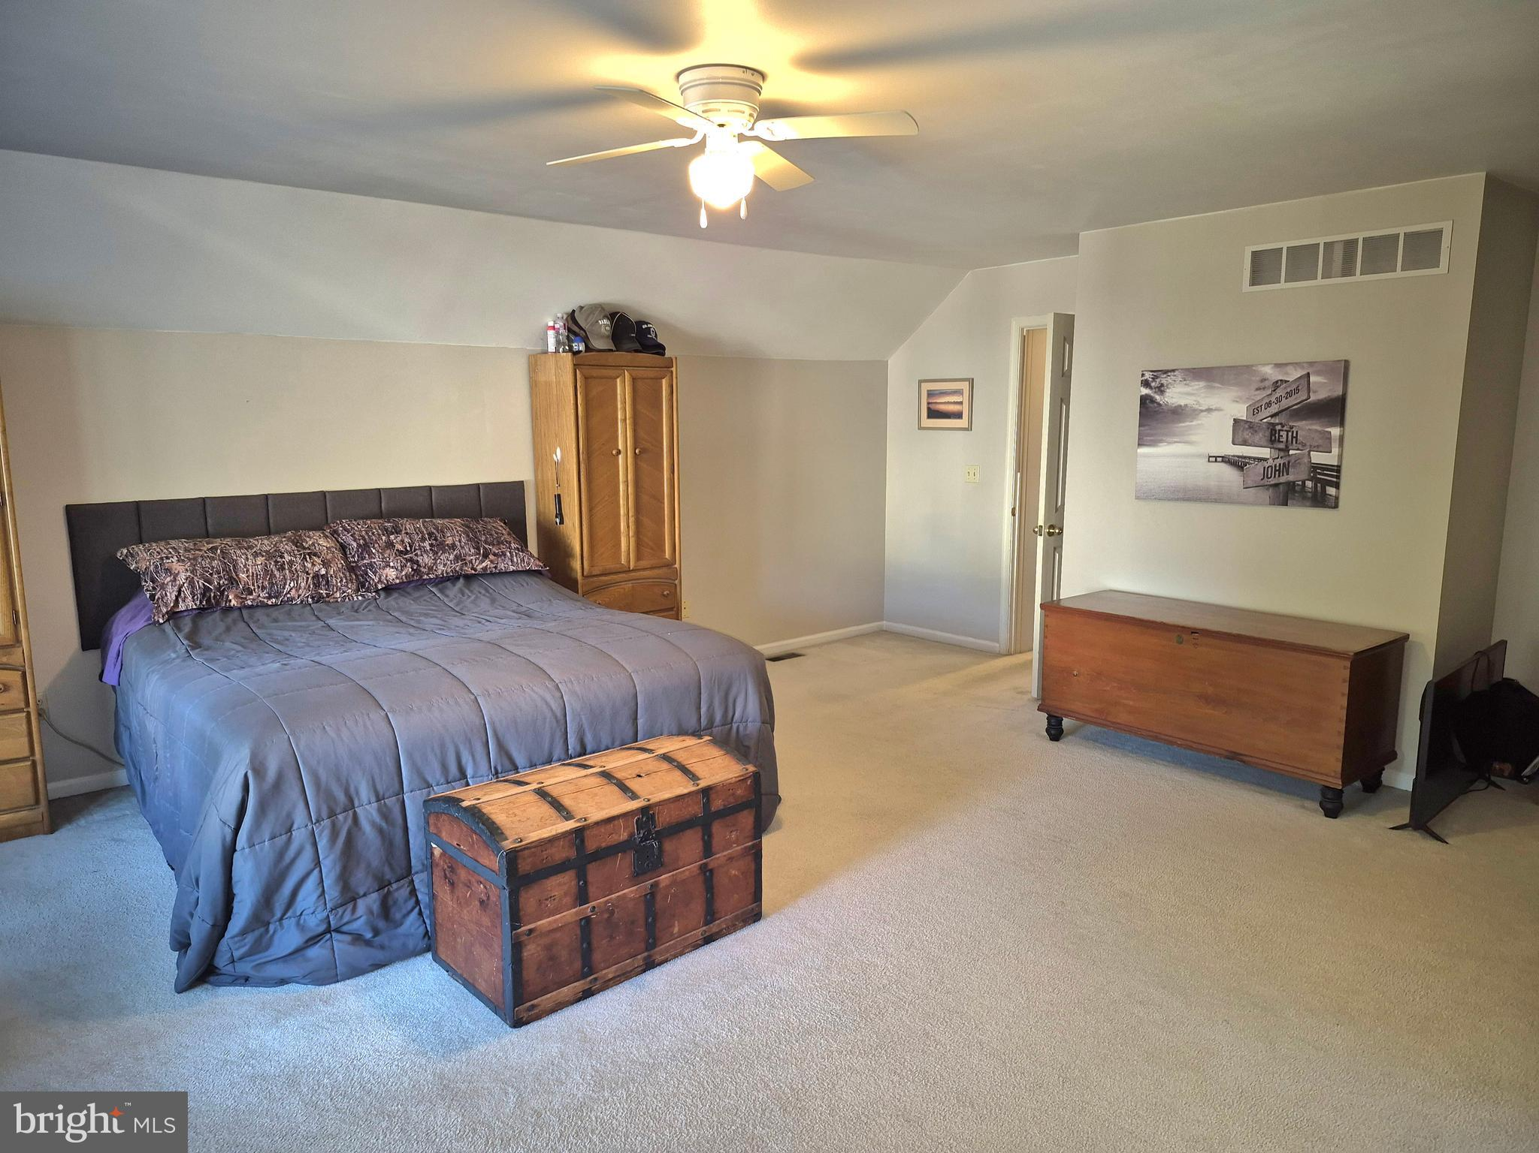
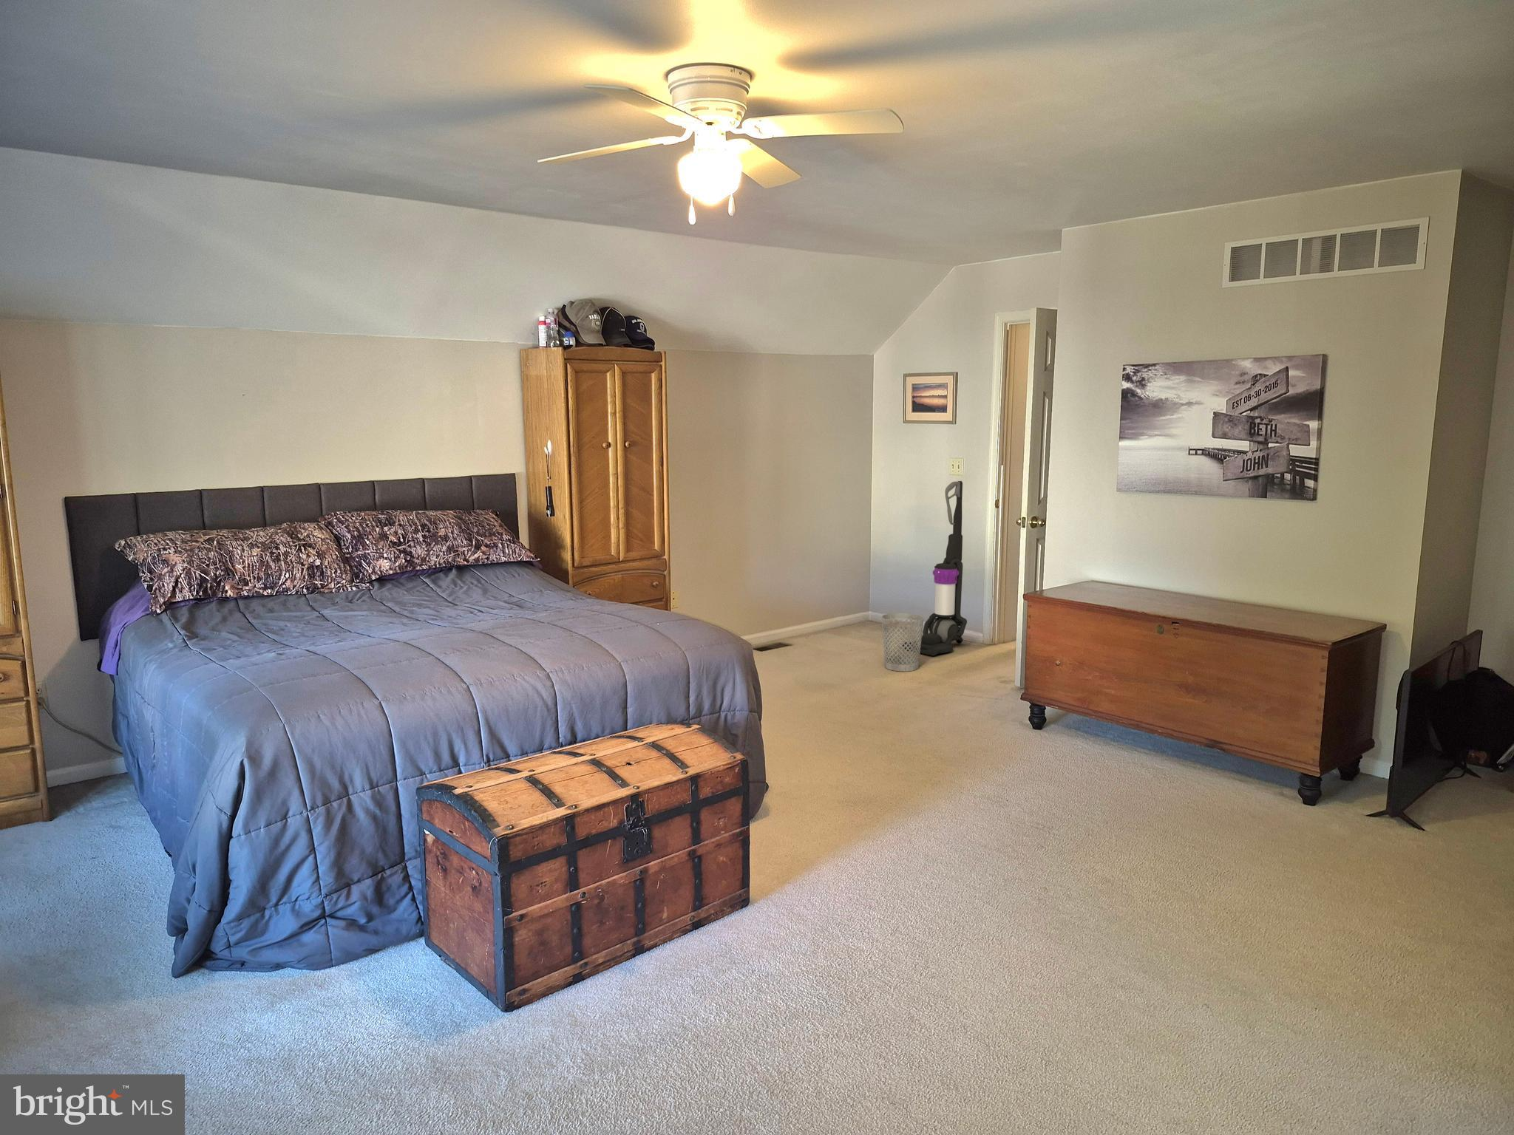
+ wastebasket [881,613,924,672]
+ vacuum cleaner [902,480,968,656]
